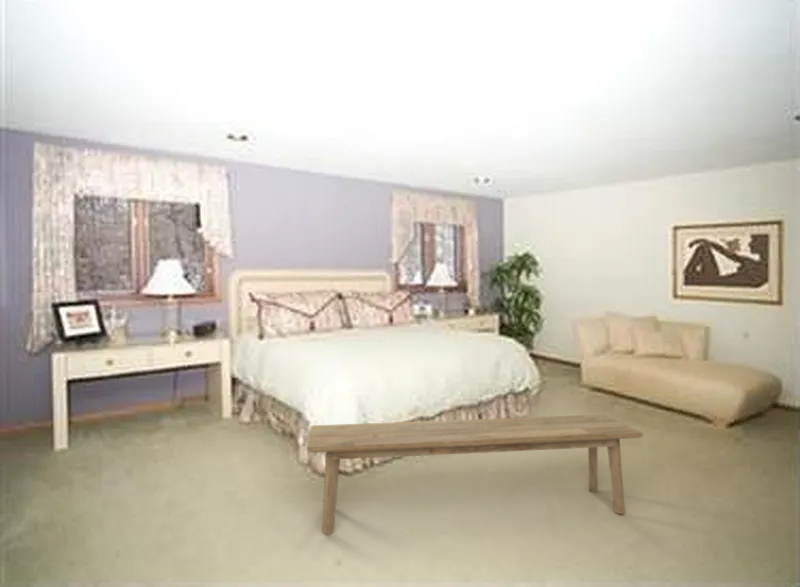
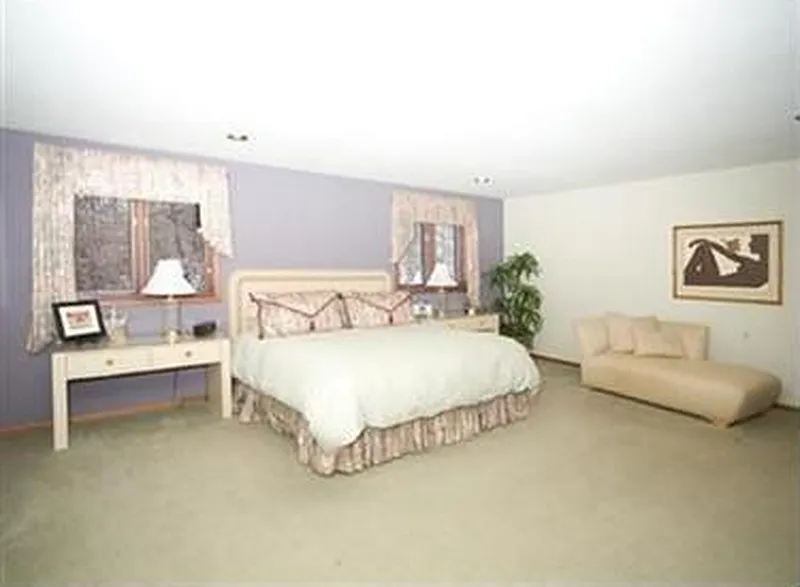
- bench [306,414,644,535]
